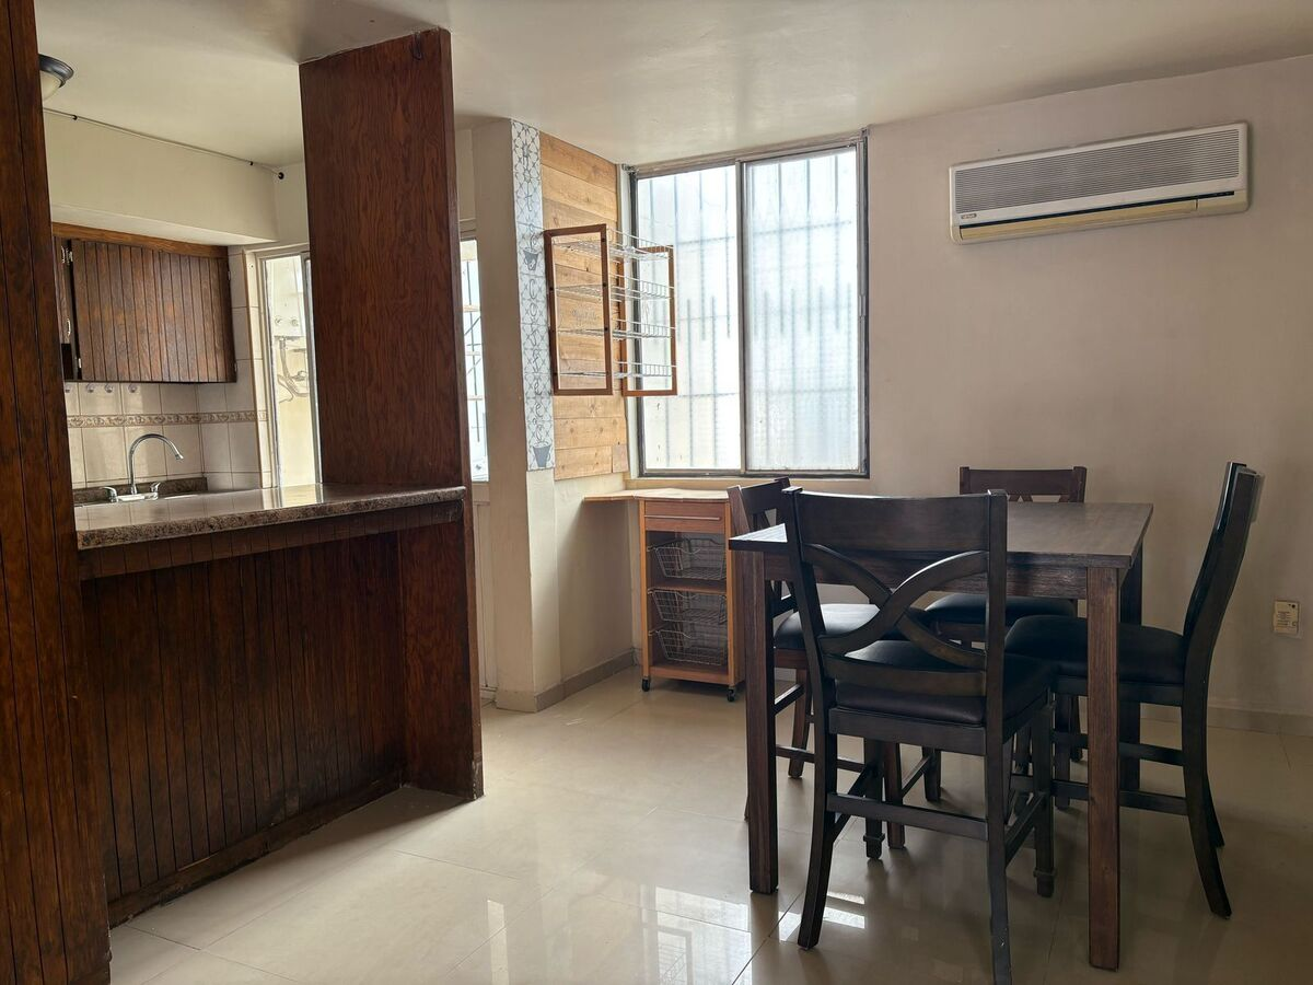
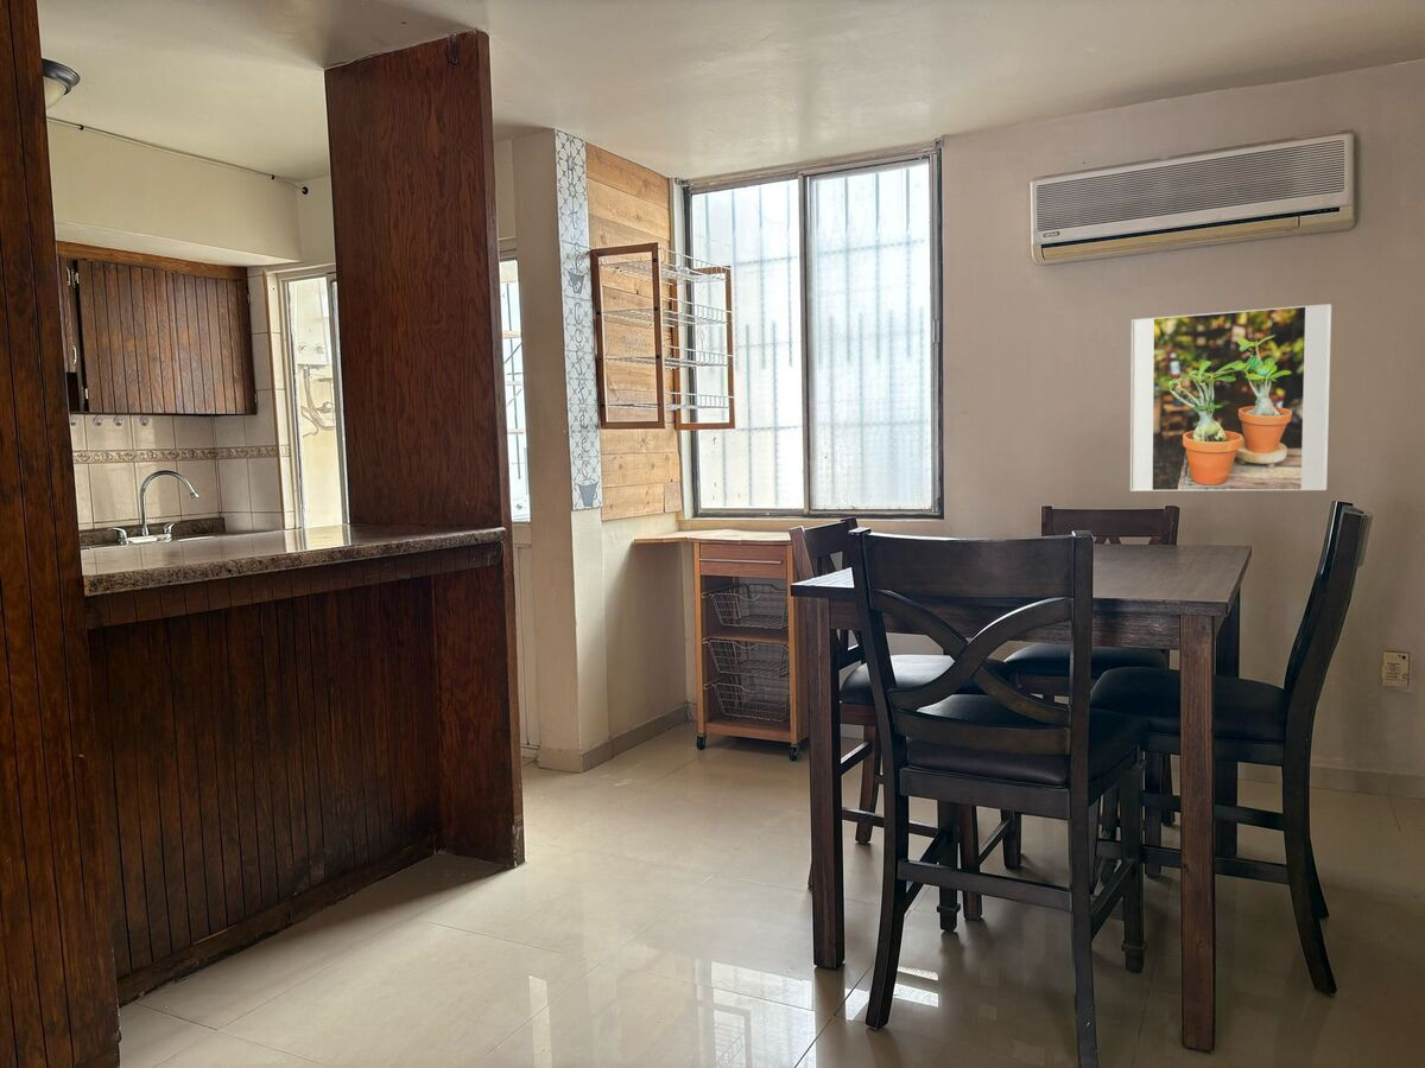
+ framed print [1129,303,1332,492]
